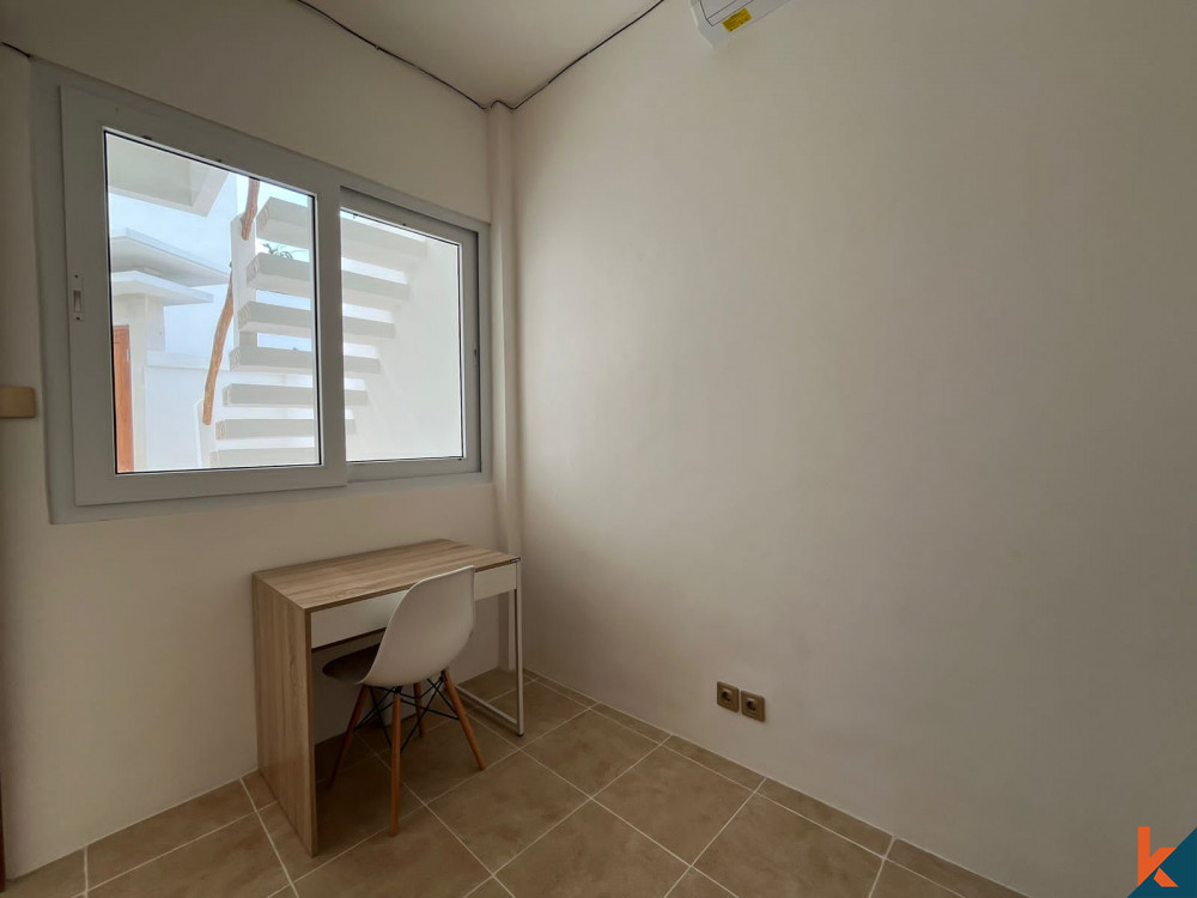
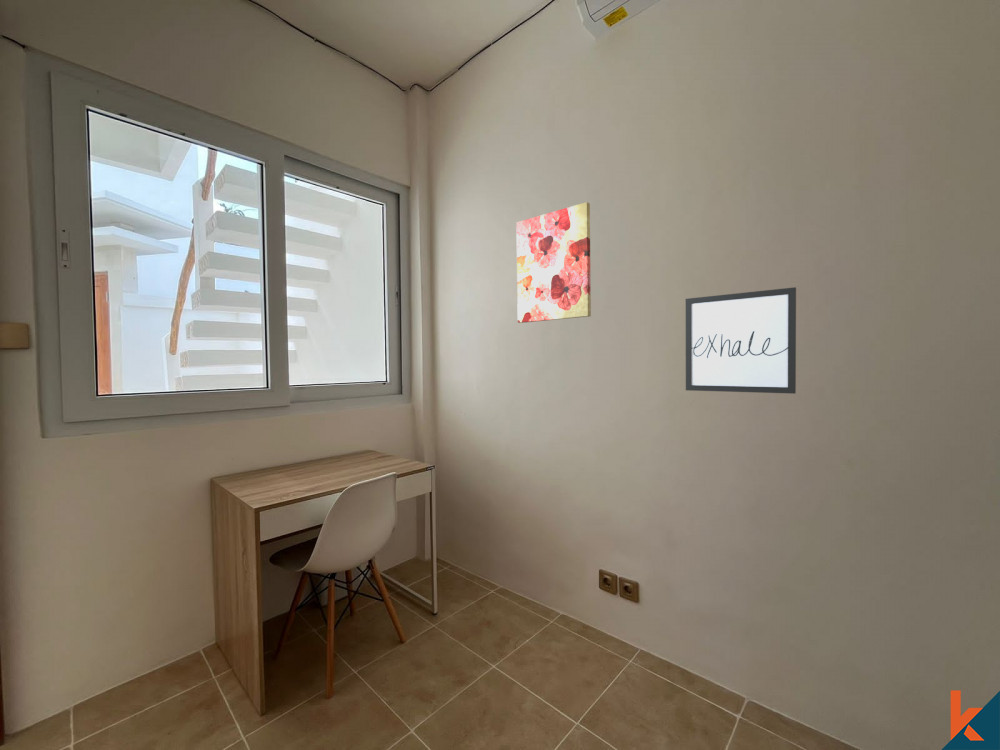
+ wall art [515,201,592,324]
+ wall art [685,286,797,395]
